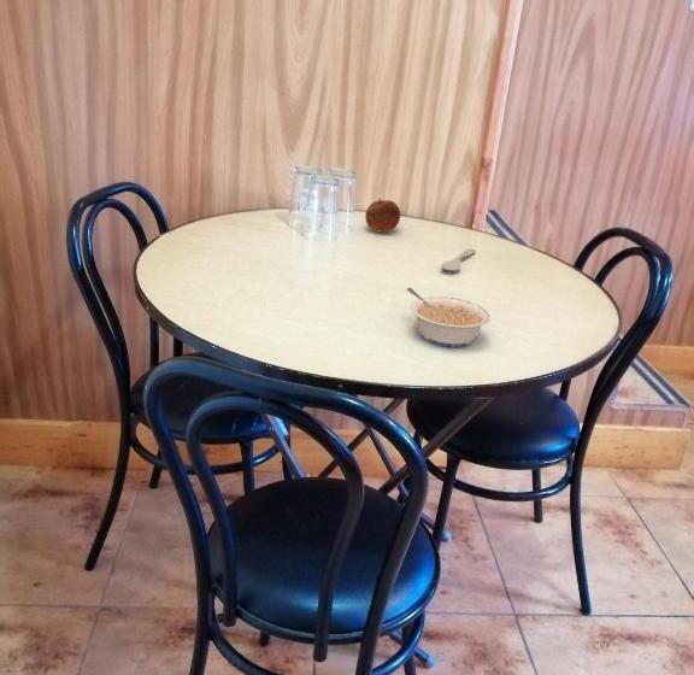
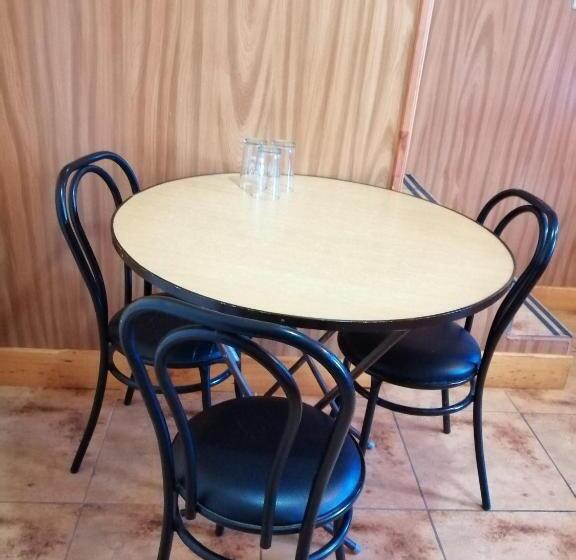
- legume [406,287,492,348]
- spoon [440,247,477,272]
- fruit [364,198,401,234]
